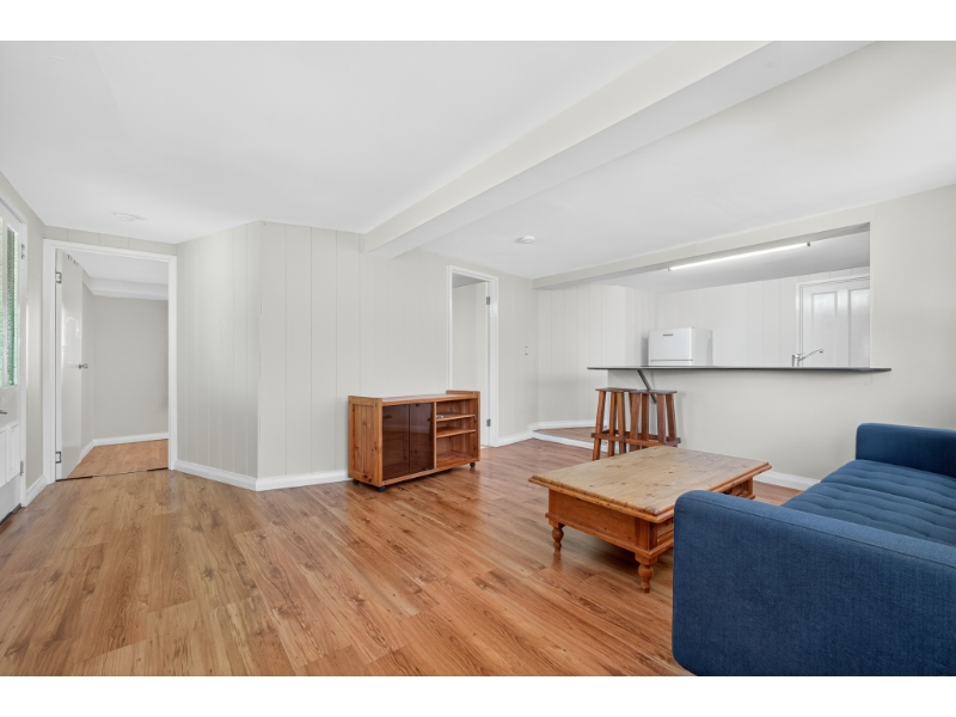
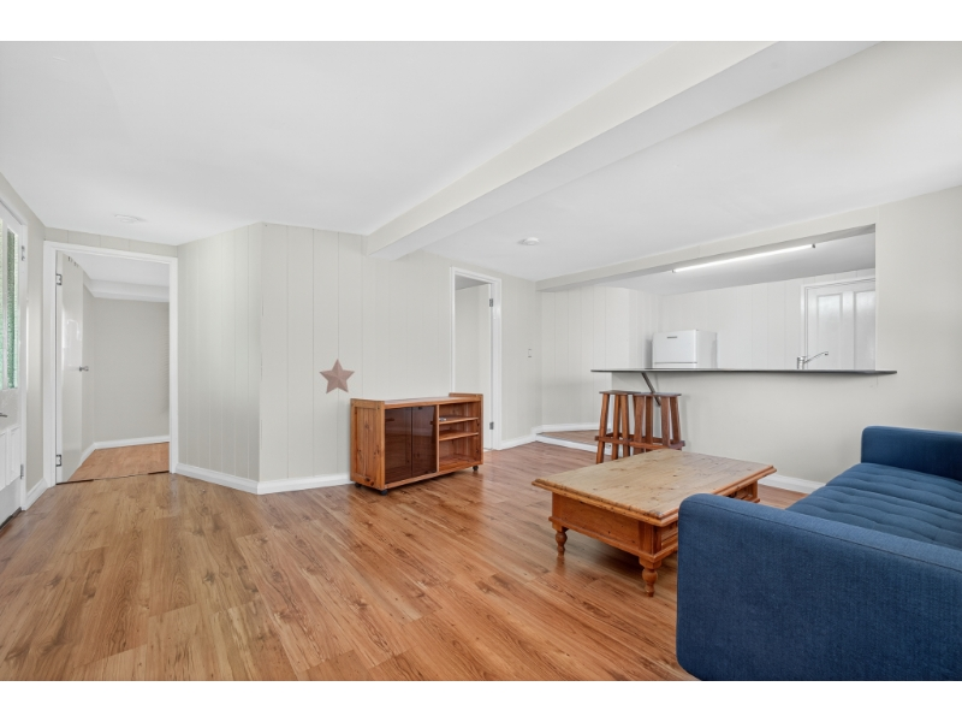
+ decorative star [319,357,356,395]
